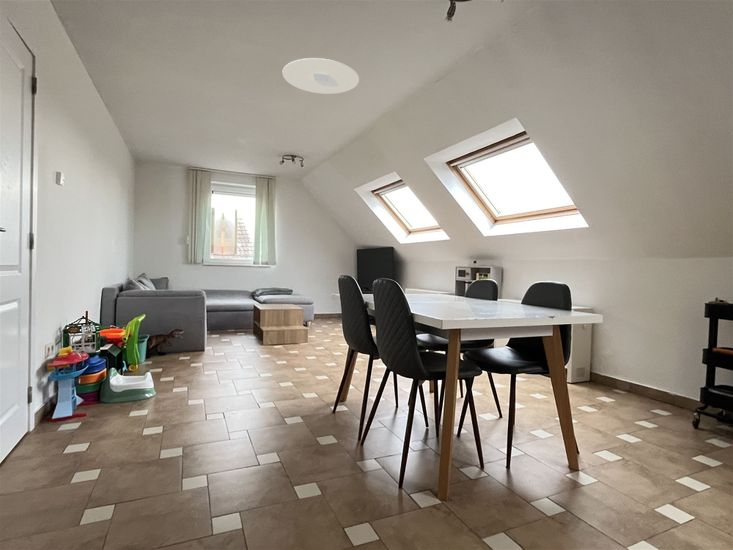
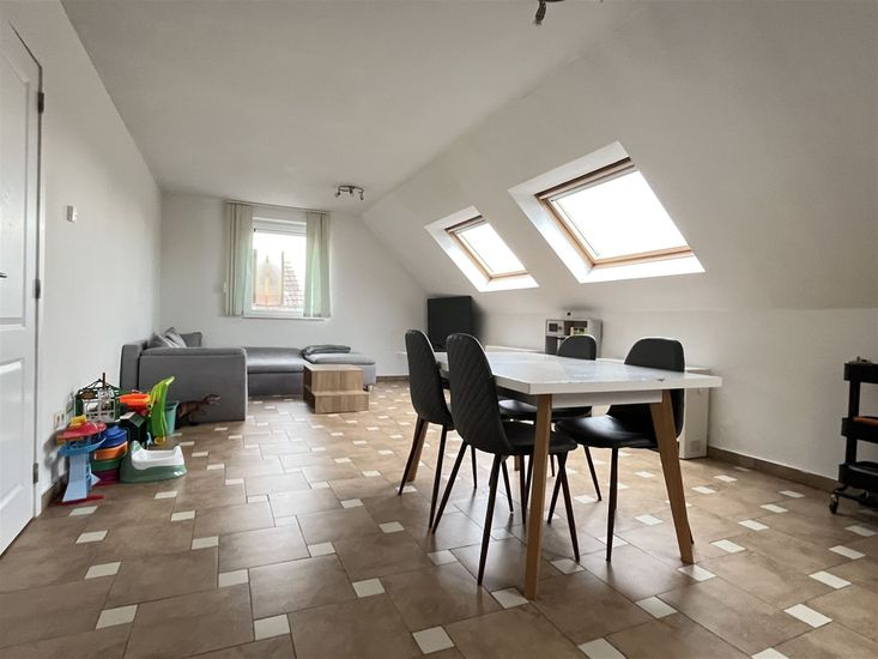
- ceiling light [281,57,360,95]
